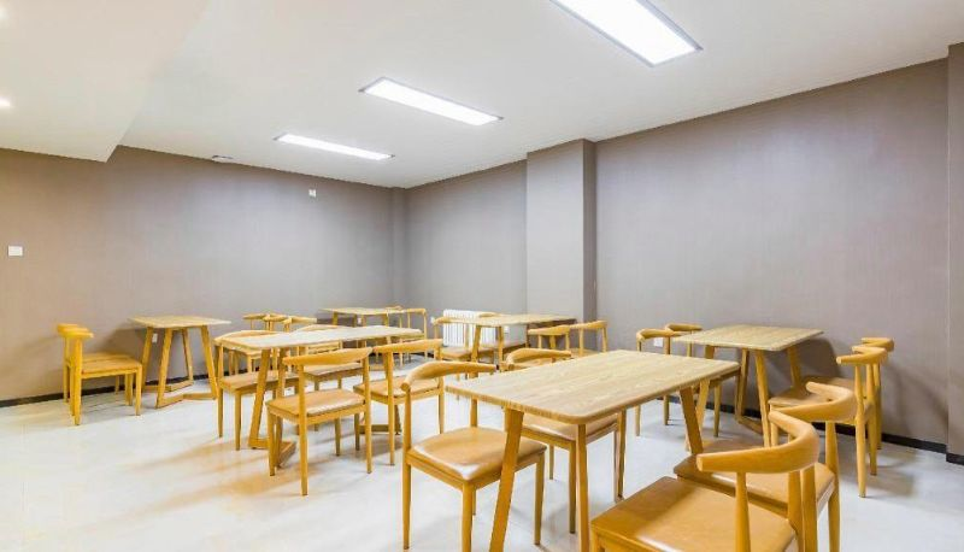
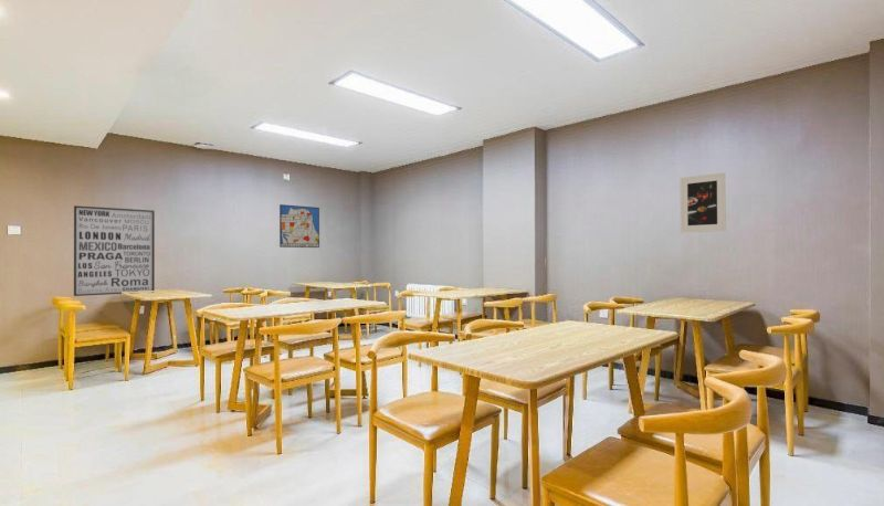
+ wall art [73,204,156,297]
+ wall art [278,203,320,249]
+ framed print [678,171,727,234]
